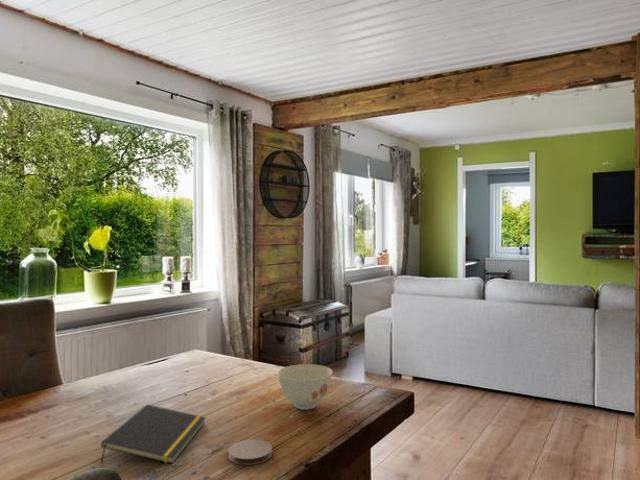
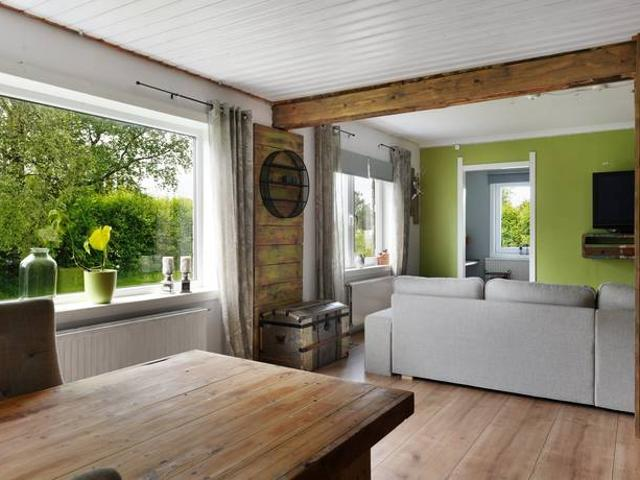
- coaster [227,438,273,466]
- notepad [100,403,207,465]
- bowl [277,363,333,411]
